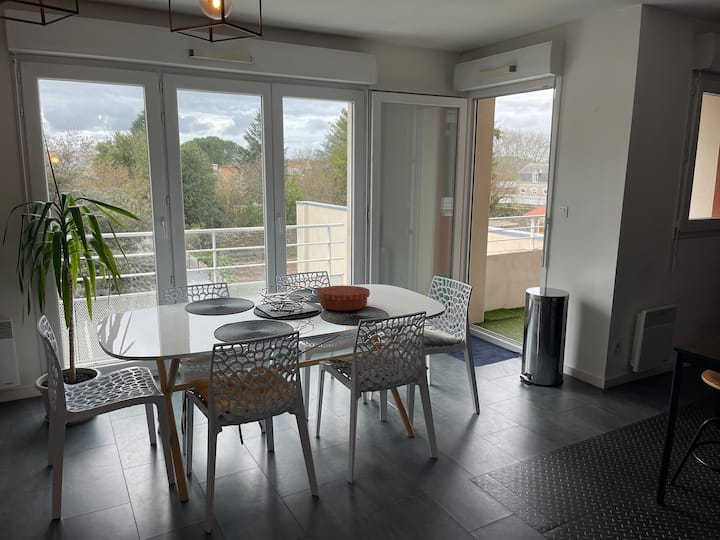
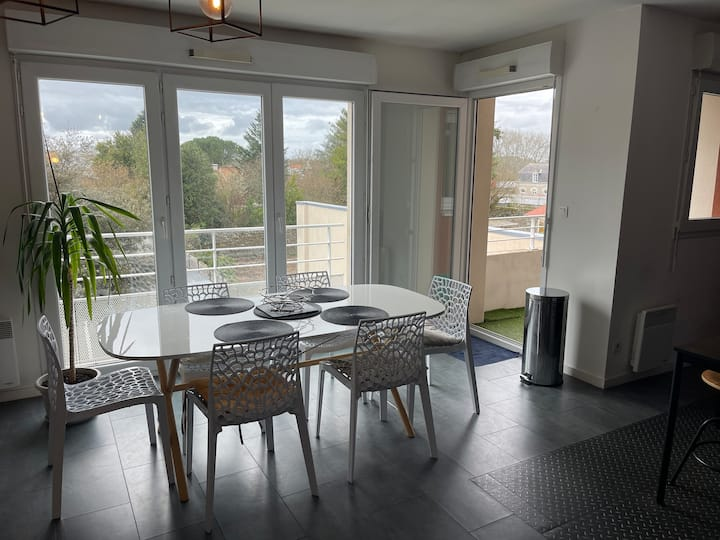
- bowl [316,285,371,312]
